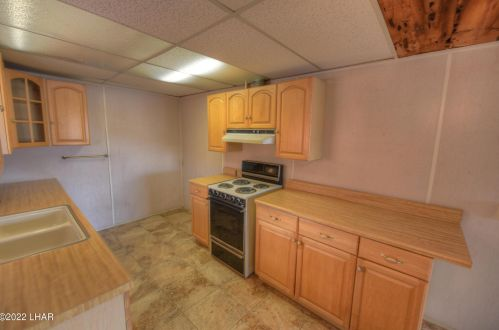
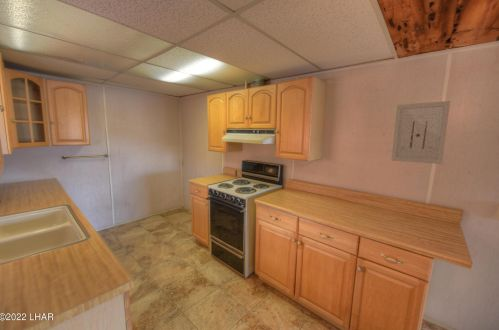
+ wall art [390,100,451,165]
